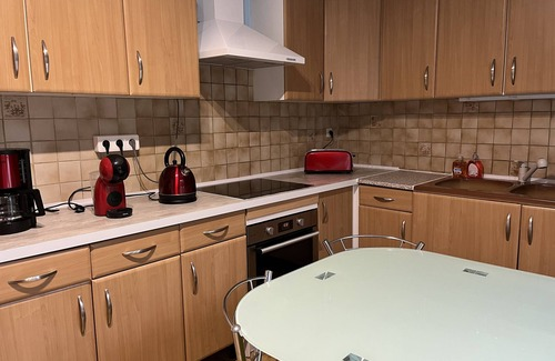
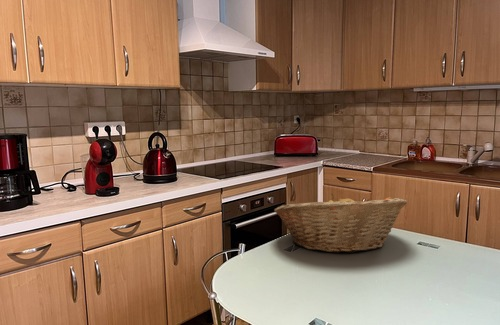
+ fruit basket [273,193,408,254]
